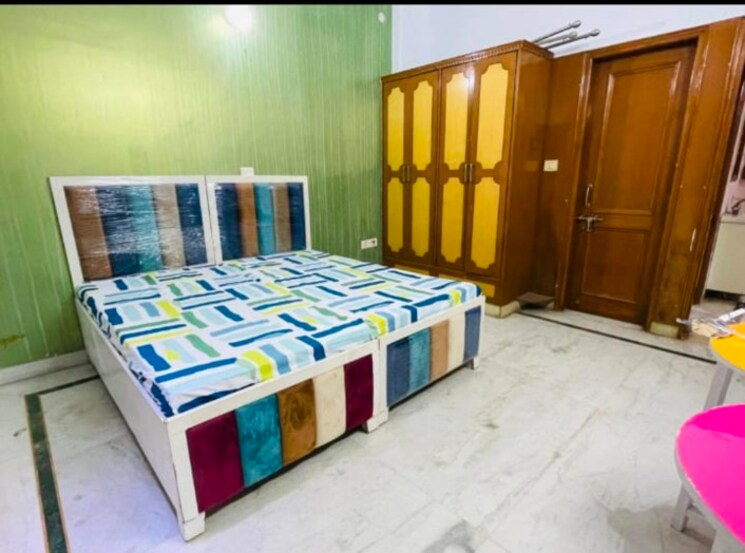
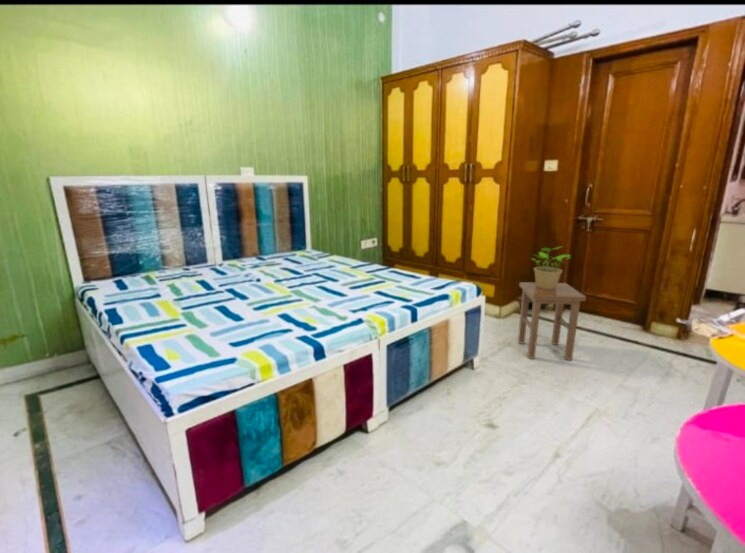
+ potted plant [531,245,572,290]
+ stool [517,281,587,361]
